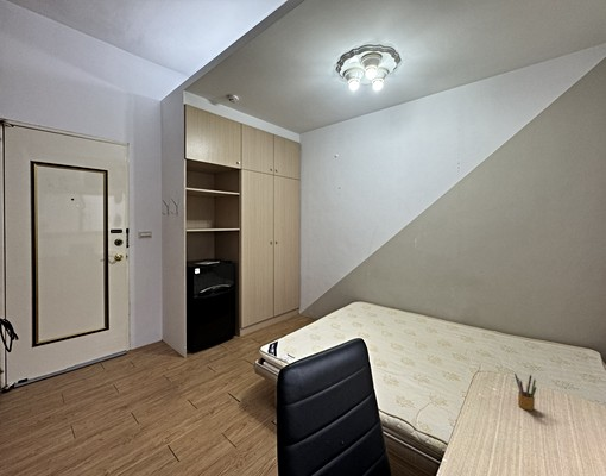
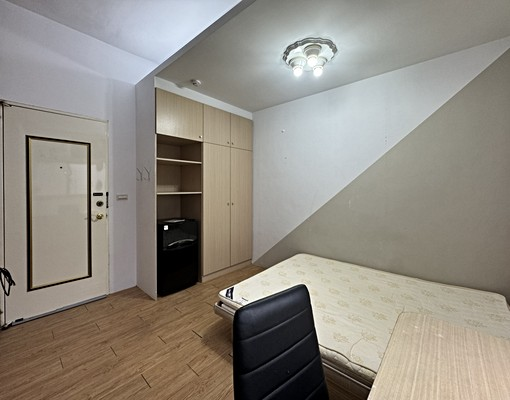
- pencil box [513,371,537,412]
